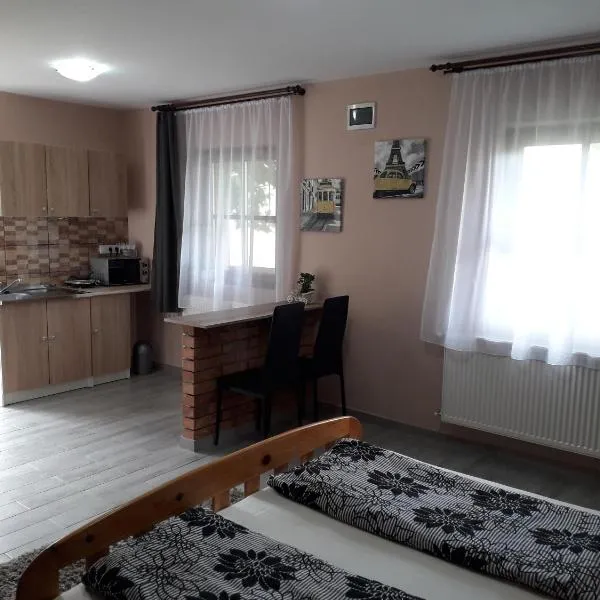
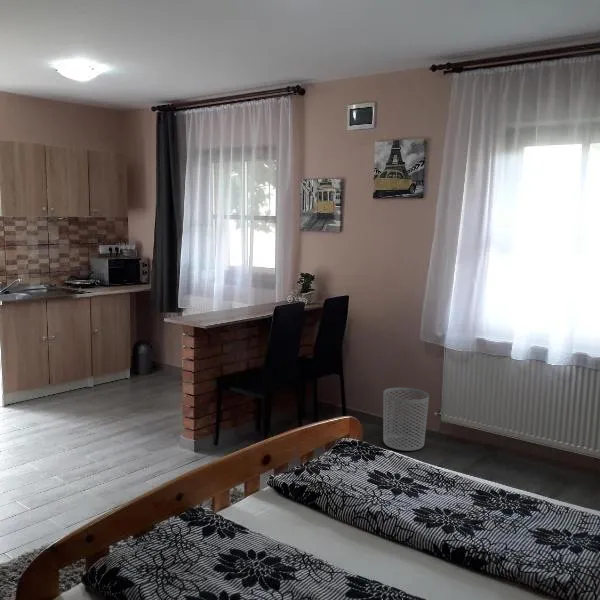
+ waste bin [382,387,430,452]
